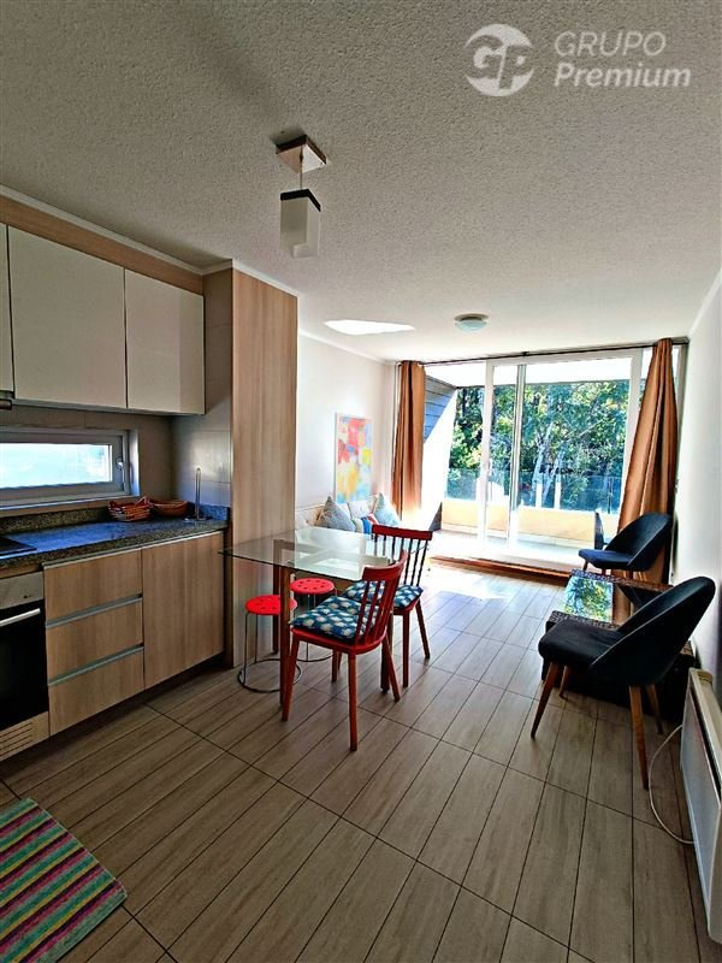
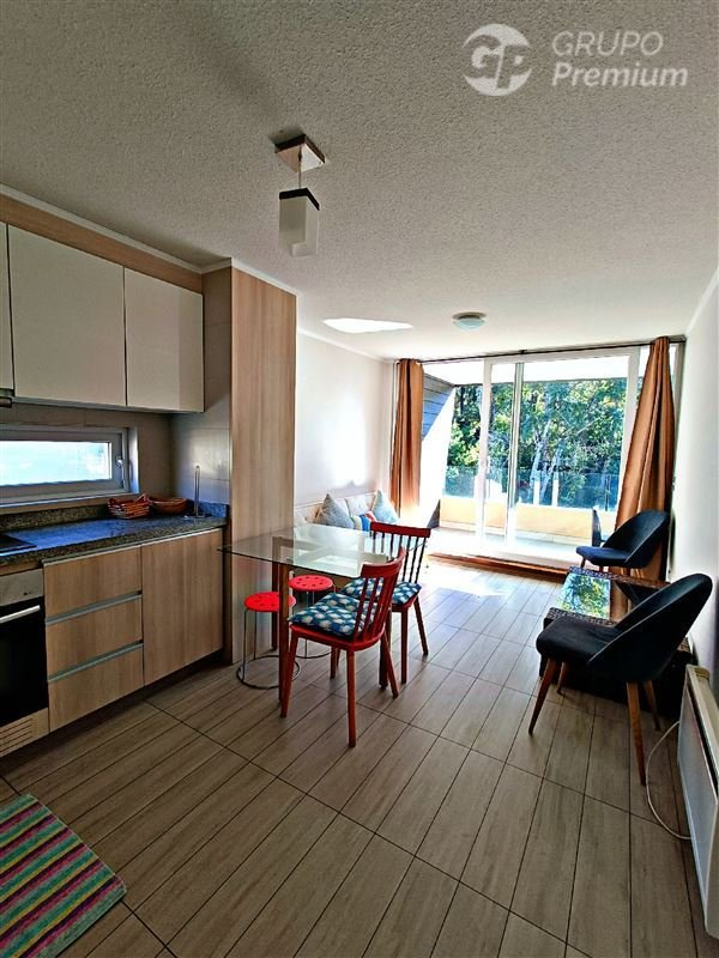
- wall art [332,412,374,503]
